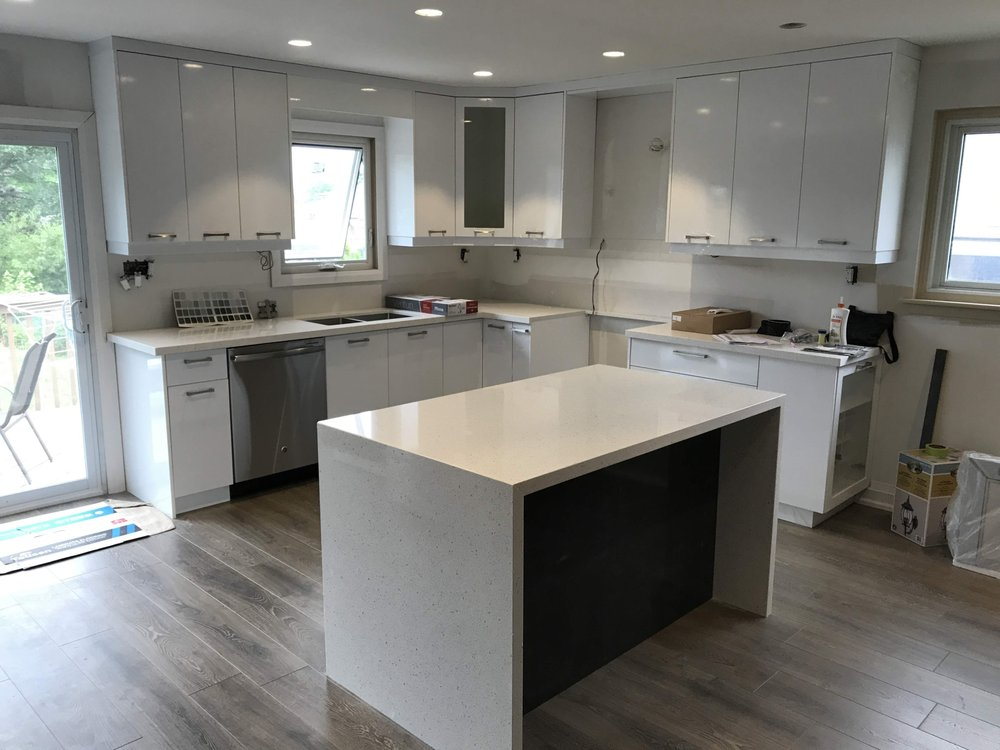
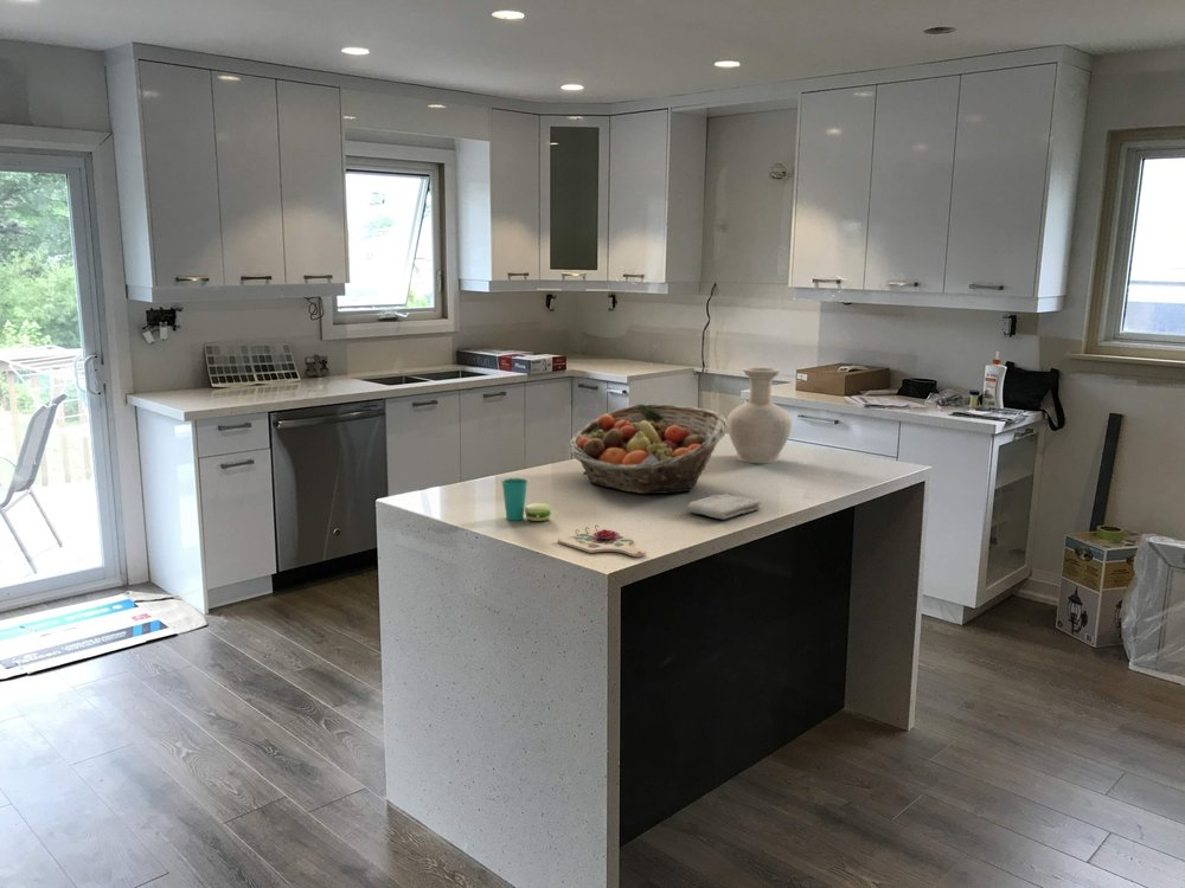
+ cup [500,477,552,522]
+ fruit basket [569,403,728,495]
+ cutting board [557,523,647,558]
+ washcloth [686,493,762,521]
+ vase [726,366,793,464]
